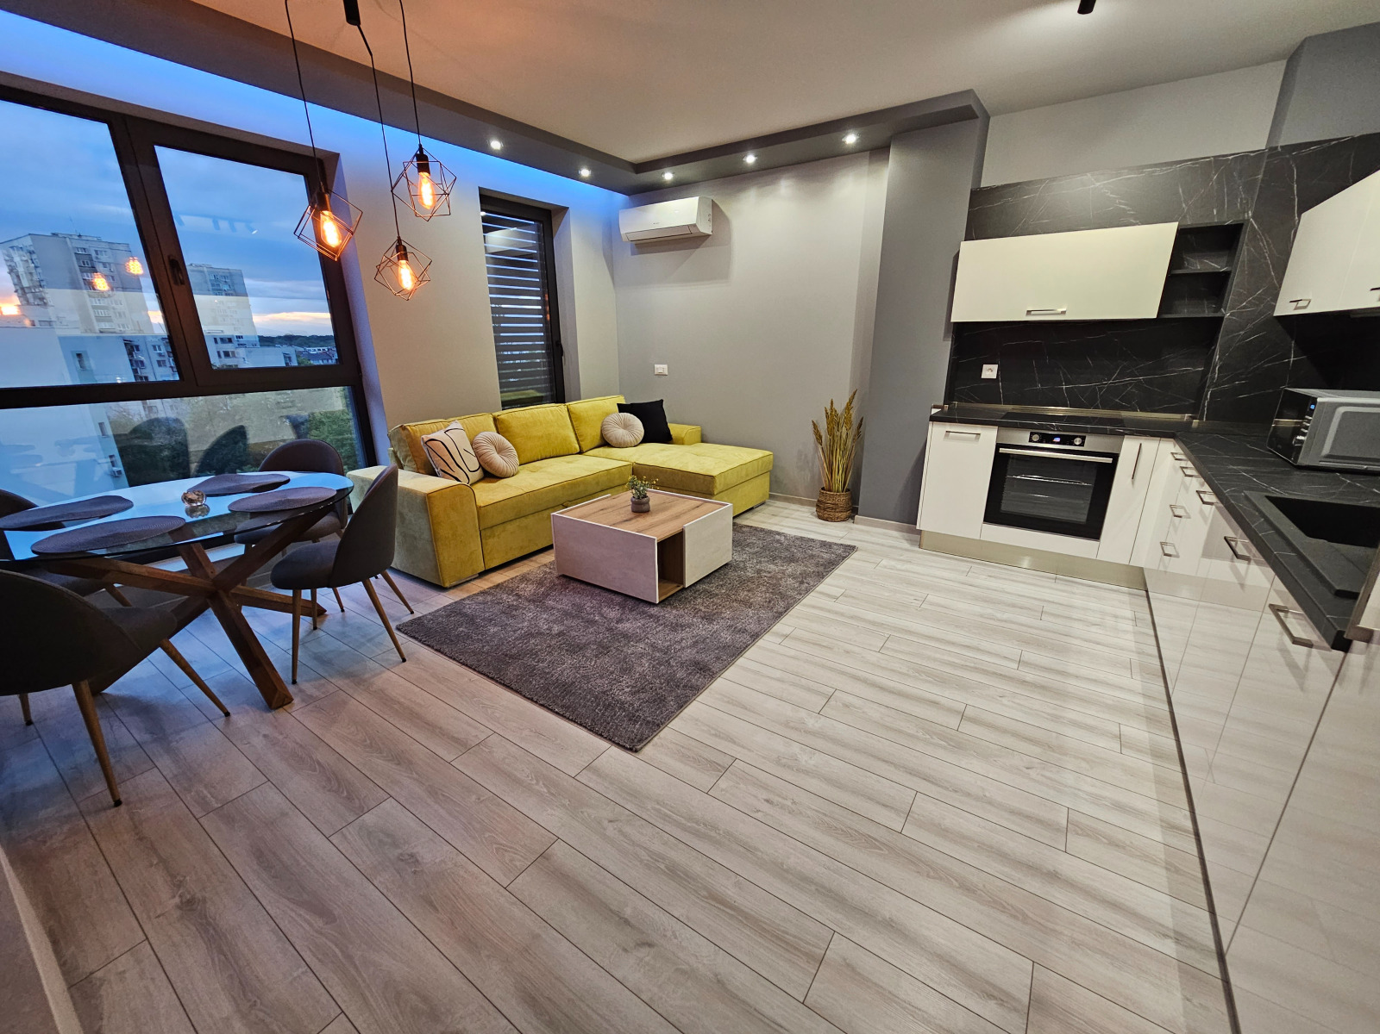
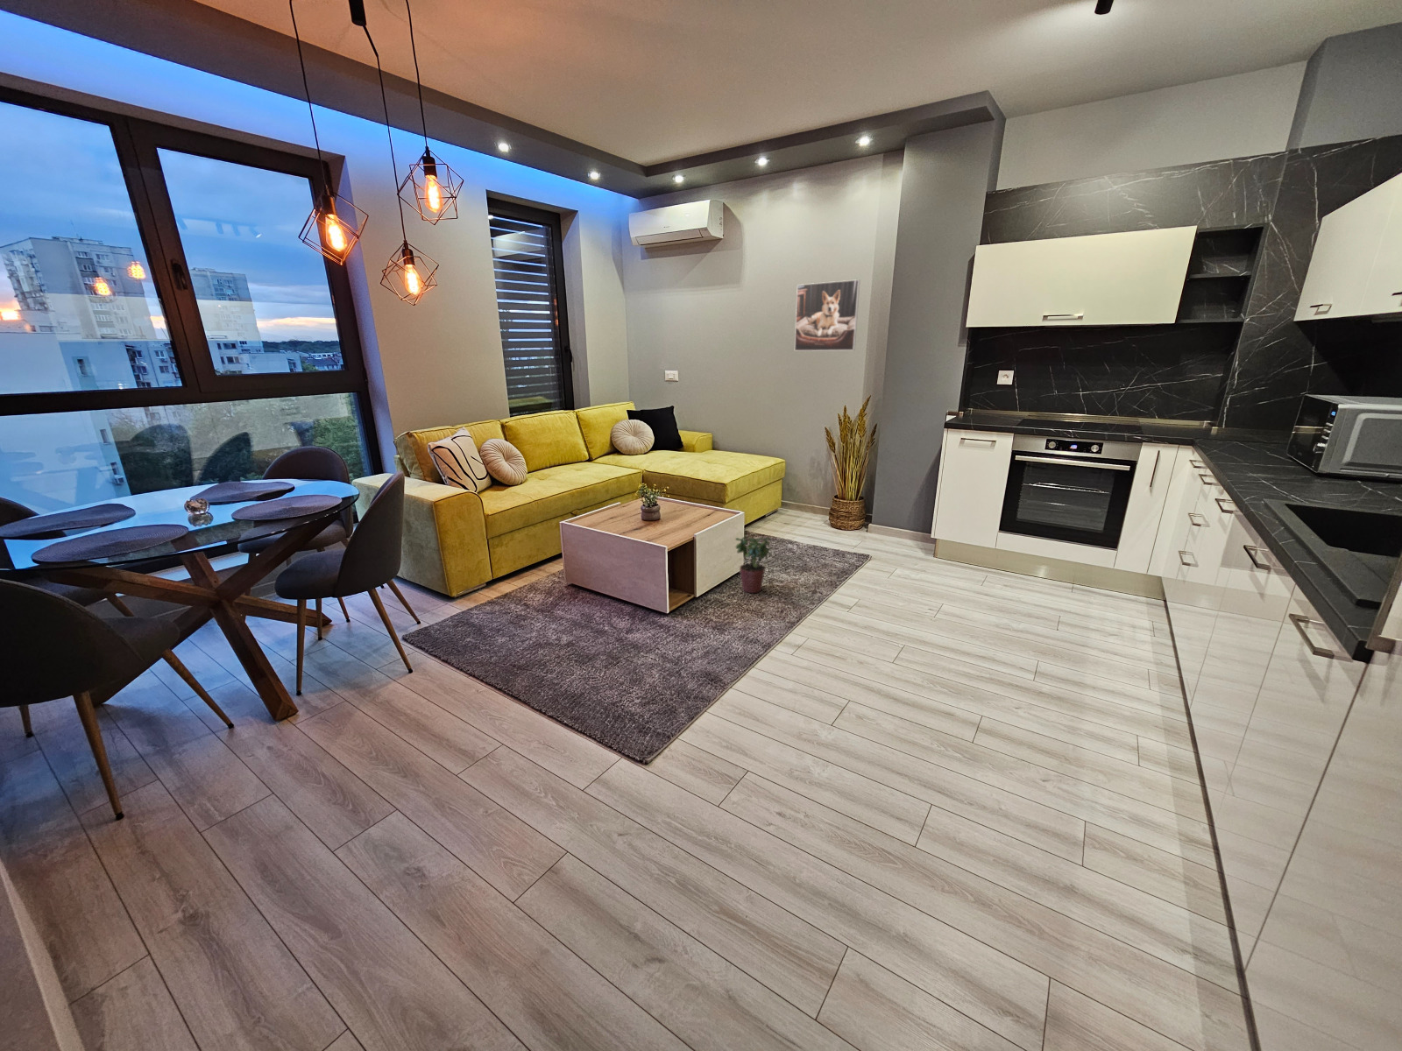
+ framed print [794,278,860,352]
+ potted plant [734,535,773,594]
